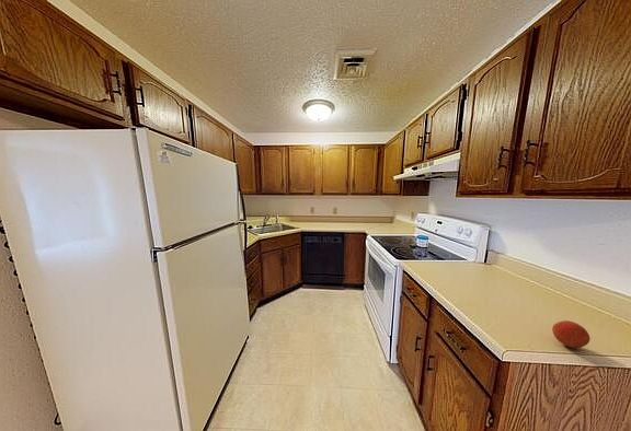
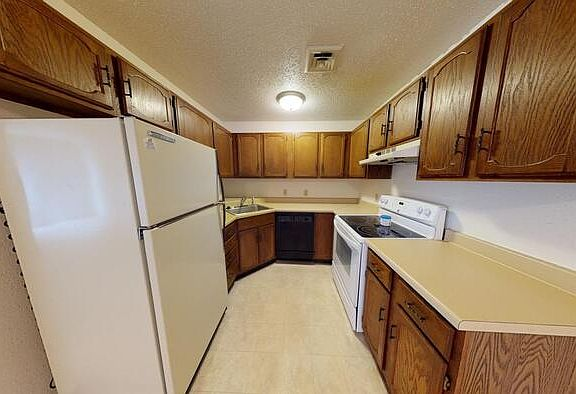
- fruit [551,319,592,349]
